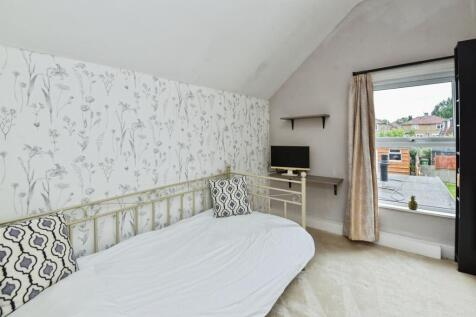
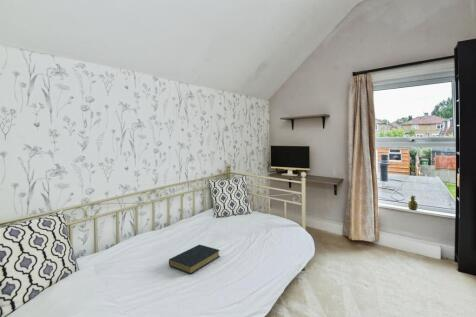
+ hardback book [168,244,221,275]
